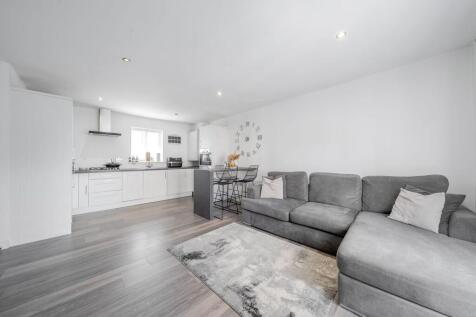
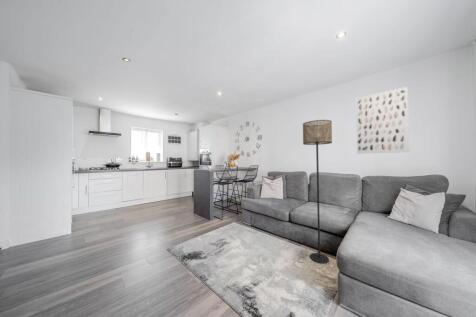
+ floor lamp [302,119,333,264]
+ wall art [355,86,410,155]
